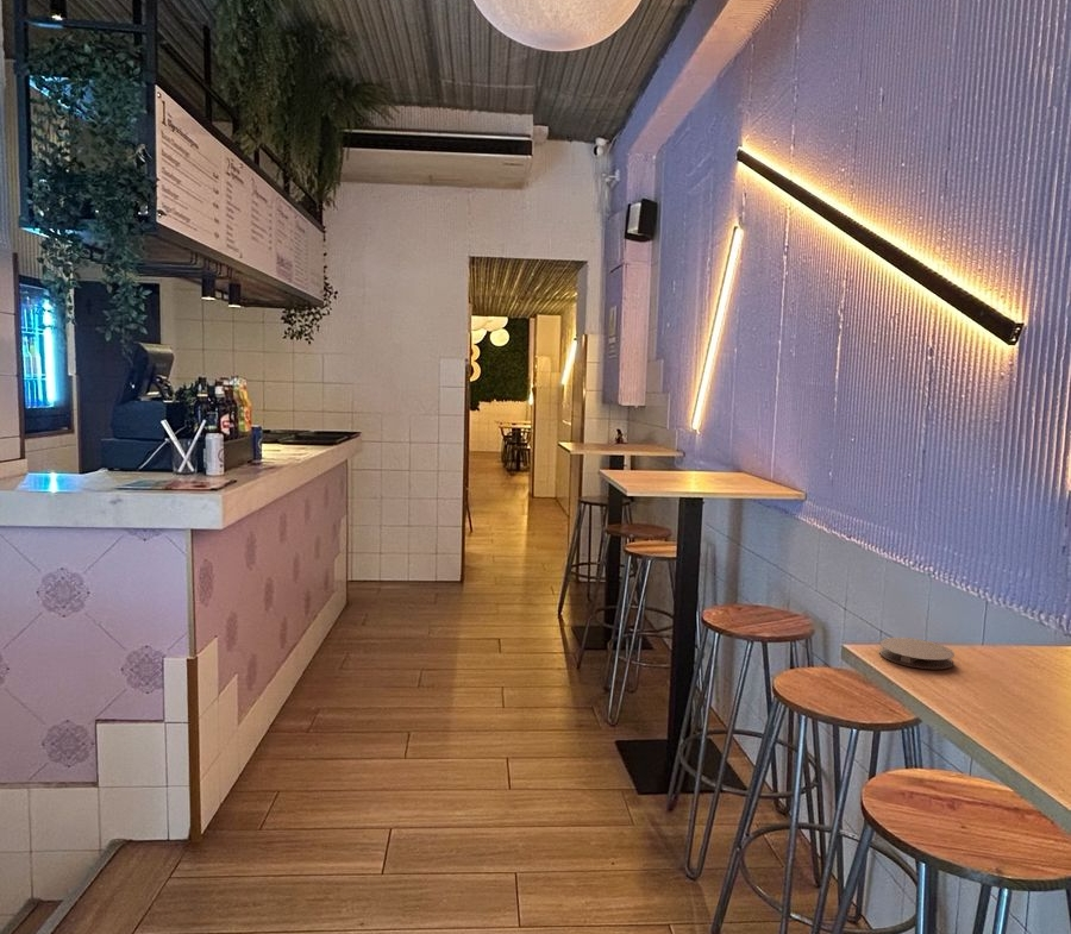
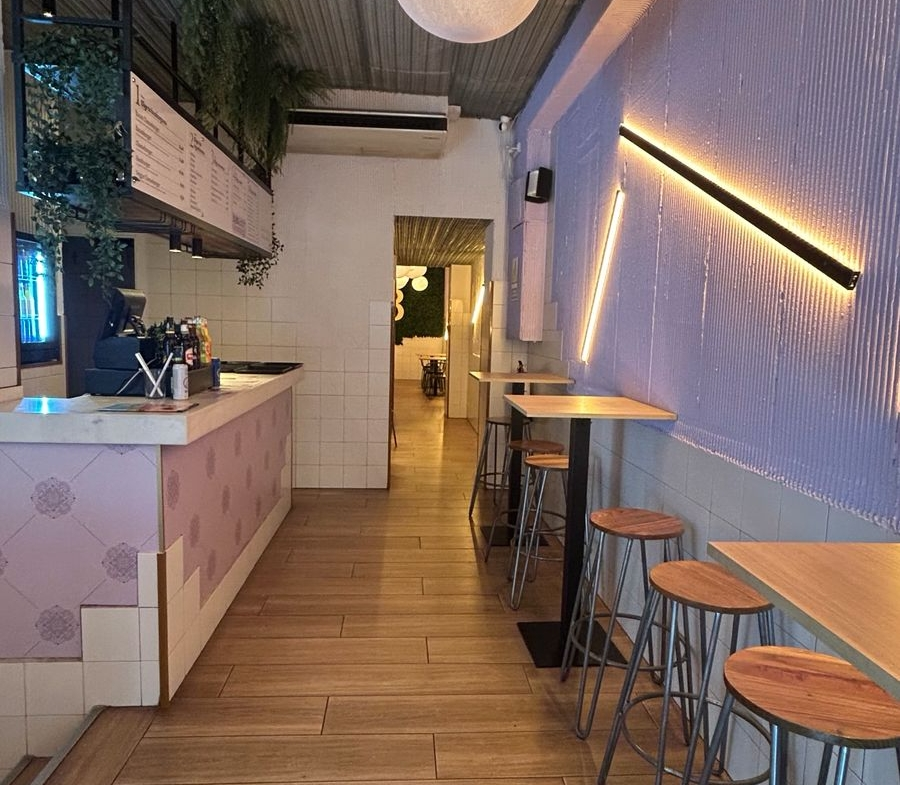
- coaster [878,637,956,670]
